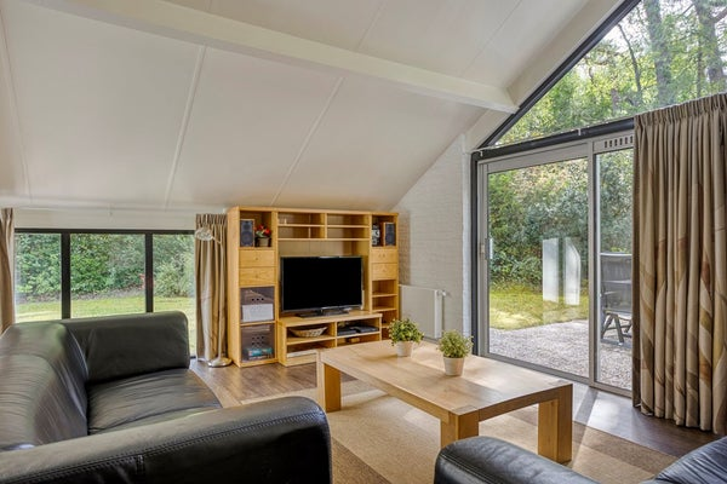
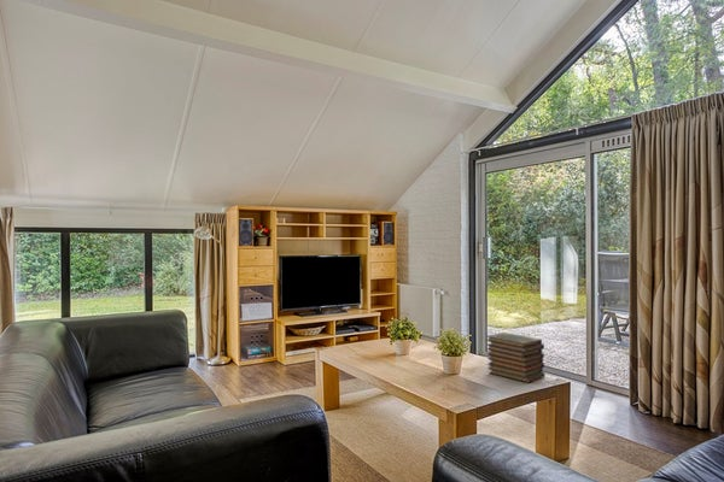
+ book stack [485,331,545,384]
